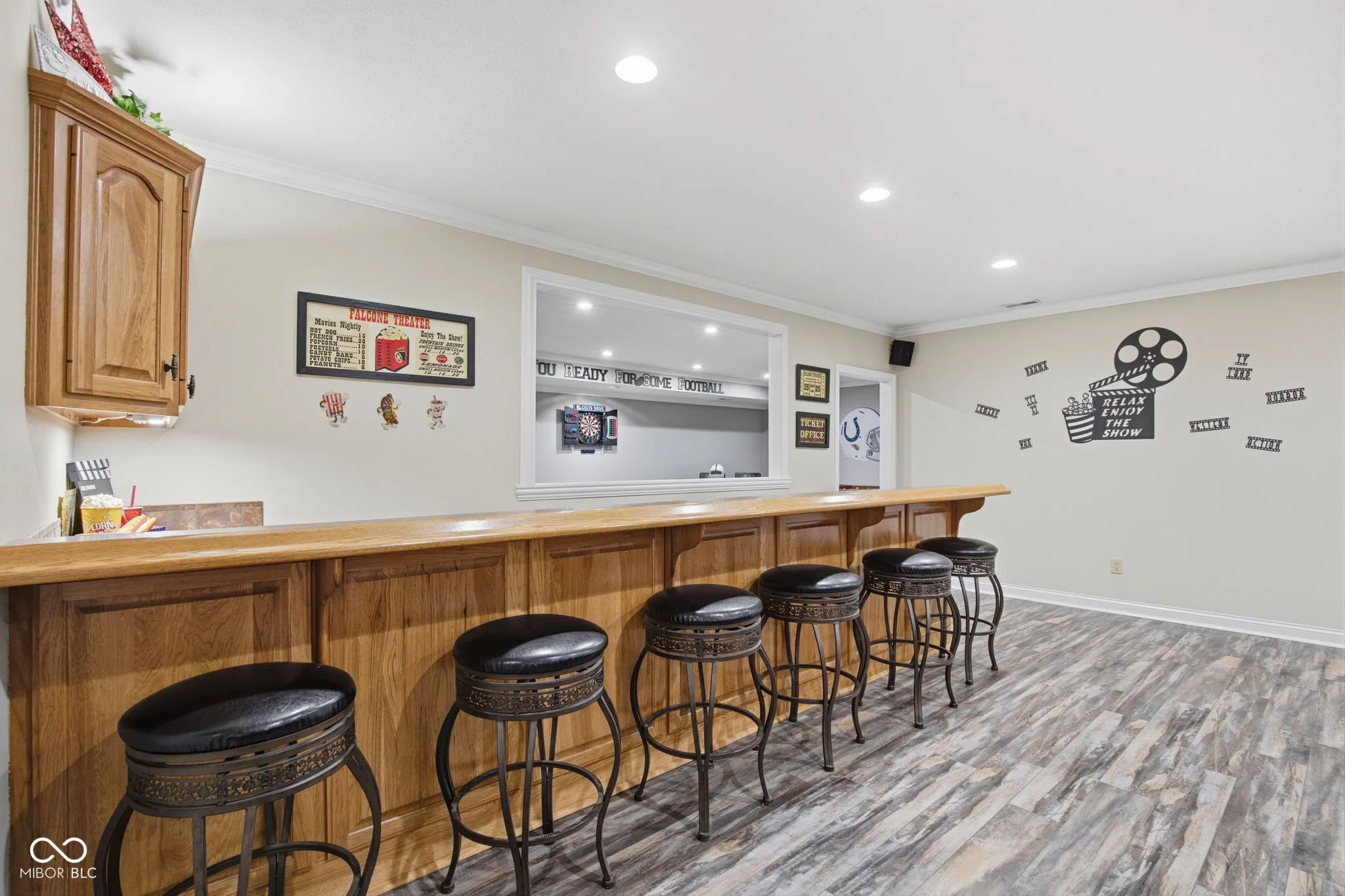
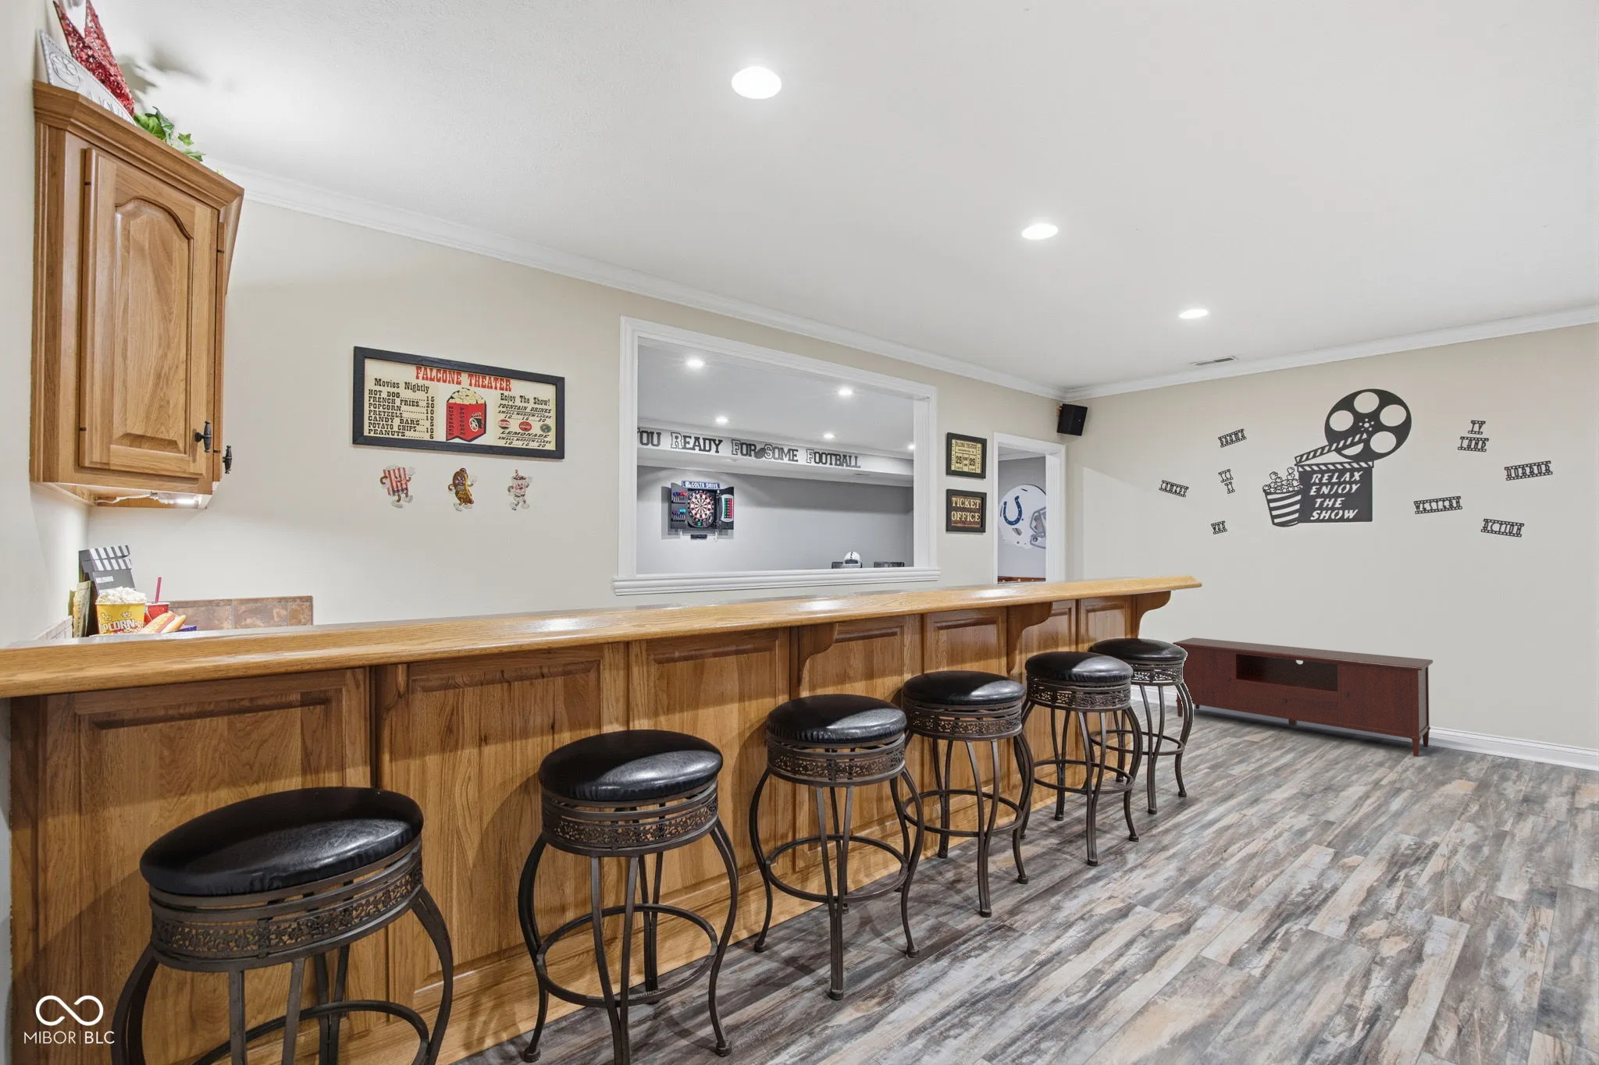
+ tv stand [1171,637,1434,757]
